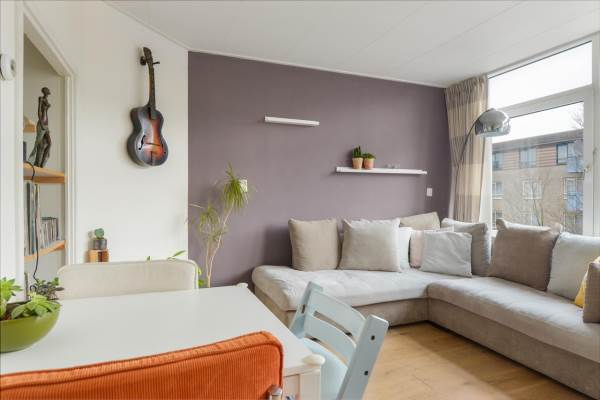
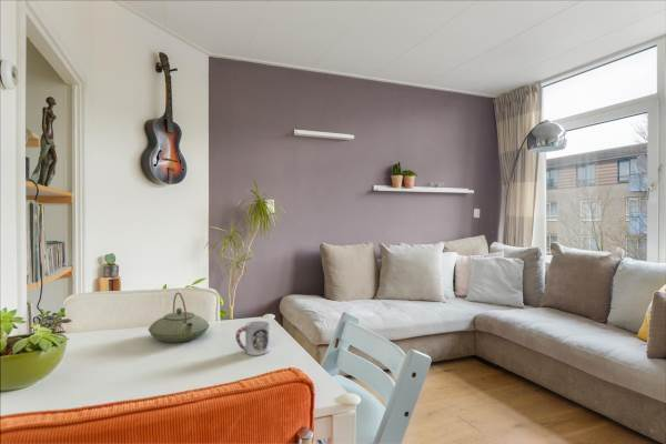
+ cup [234,320,271,356]
+ teapot [148,291,210,343]
